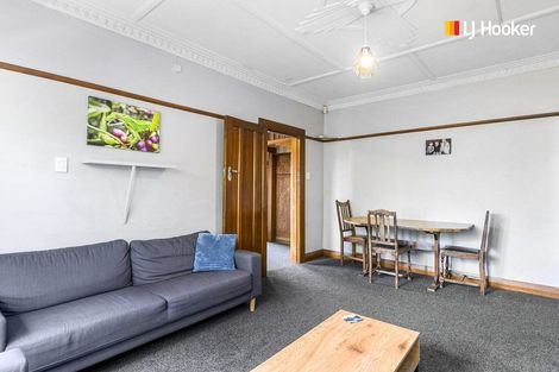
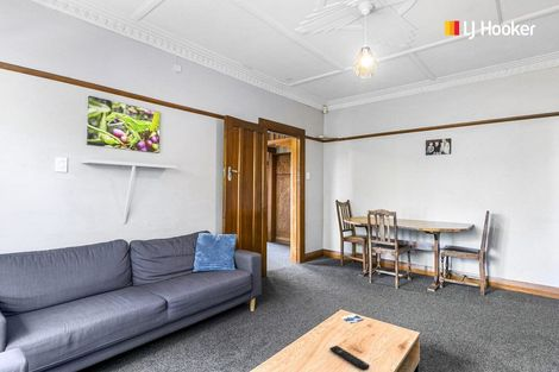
+ remote control [328,345,371,372]
